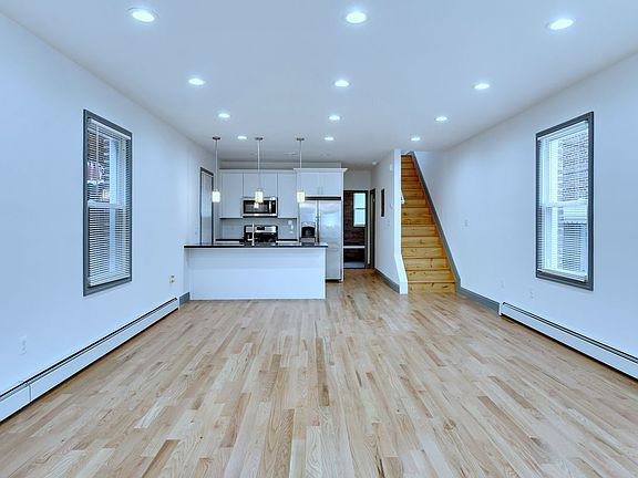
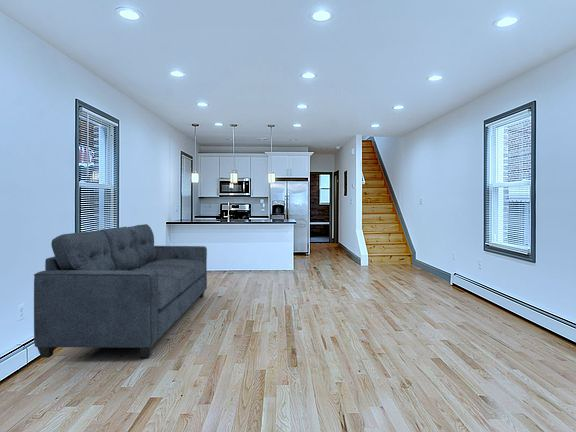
+ sofa [33,223,208,359]
